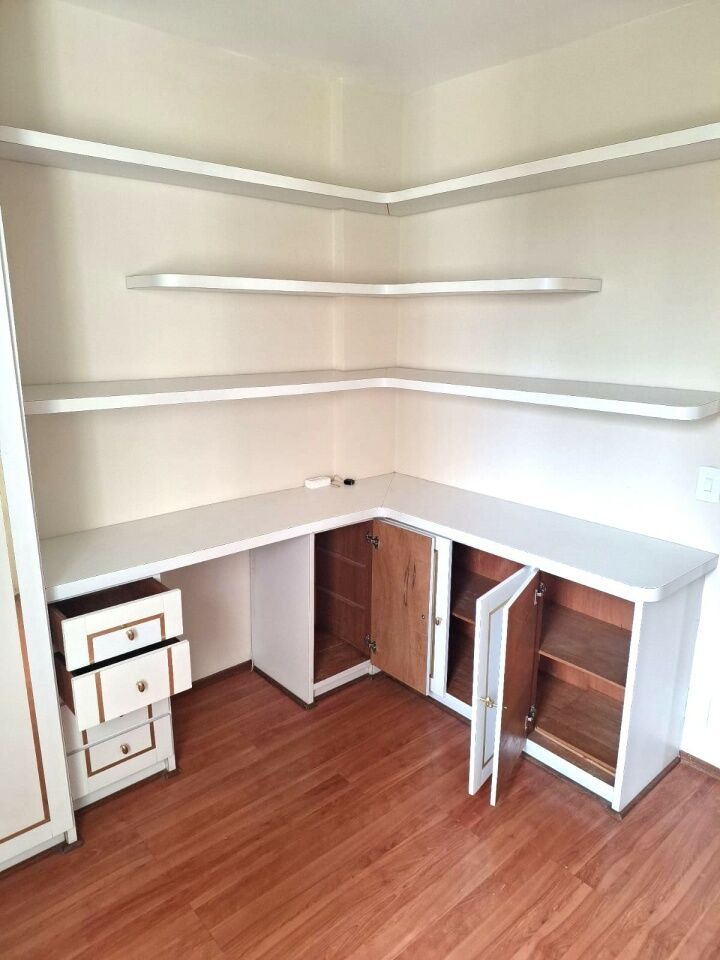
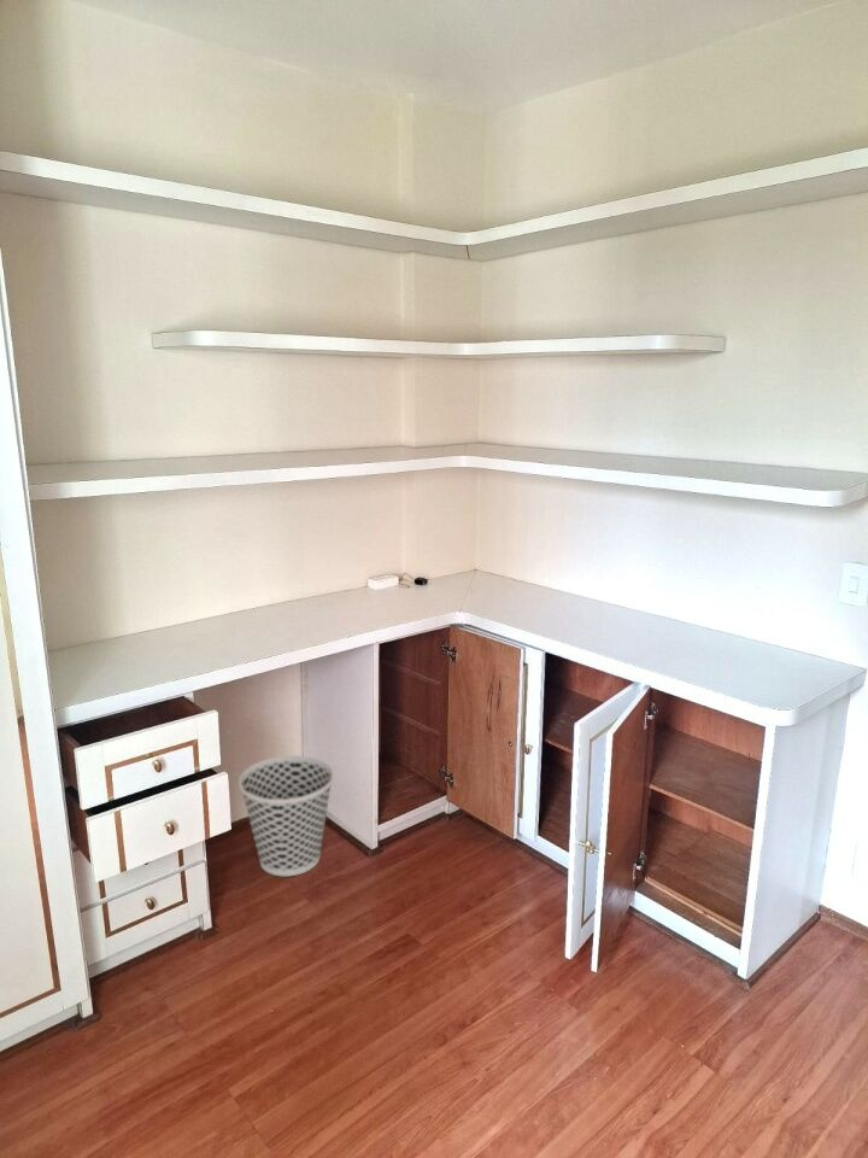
+ wastebasket [237,754,335,877]
